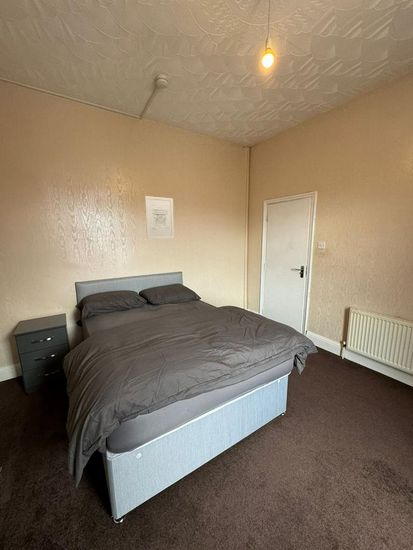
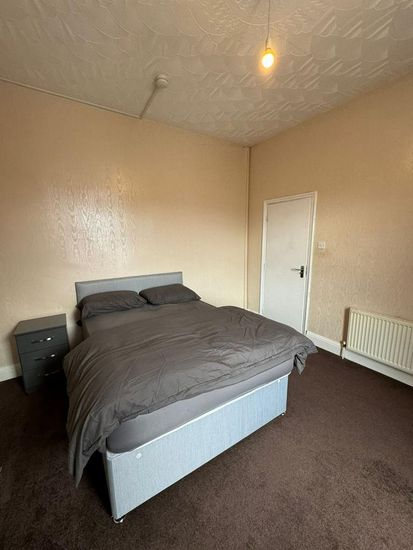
- wall art [144,195,175,240]
